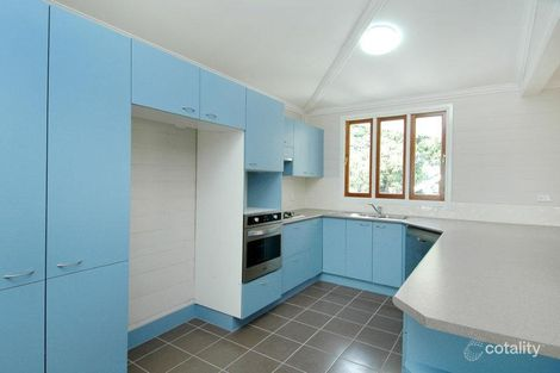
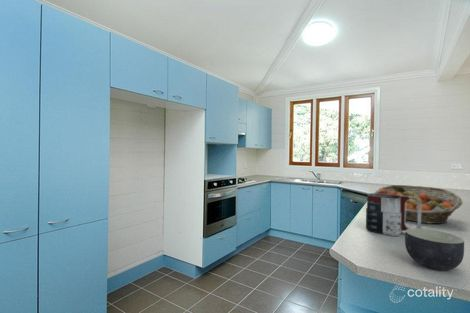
+ mug [365,192,422,237]
+ fruit basket [374,184,463,225]
+ bowl [404,227,465,272]
